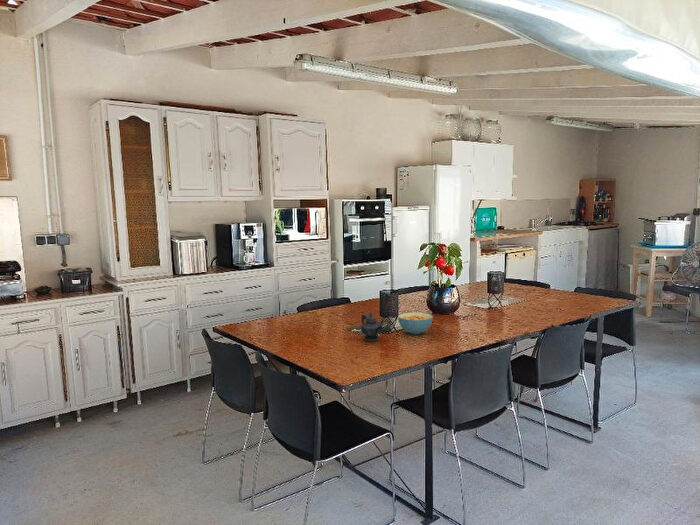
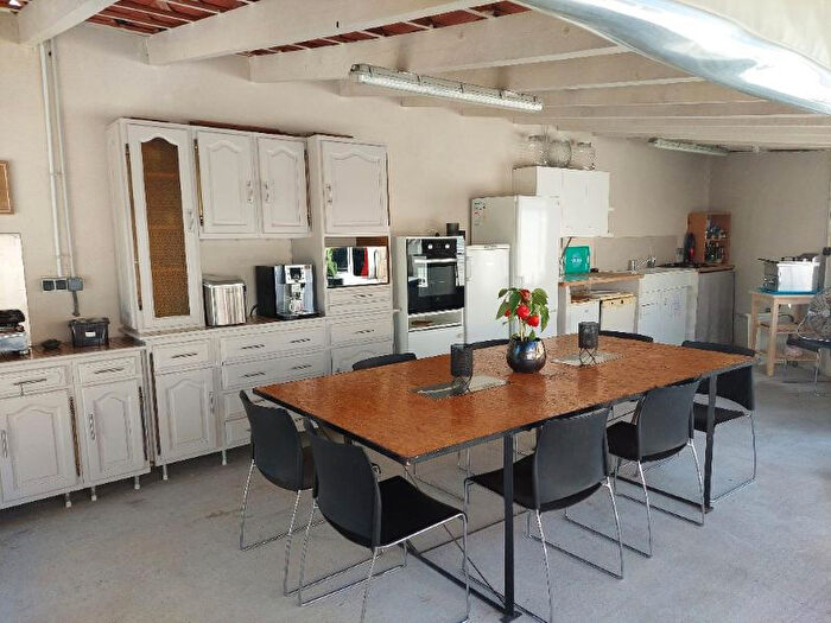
- cereal bowl [397,312,434,335]
- teapot [360,310,384,343]
